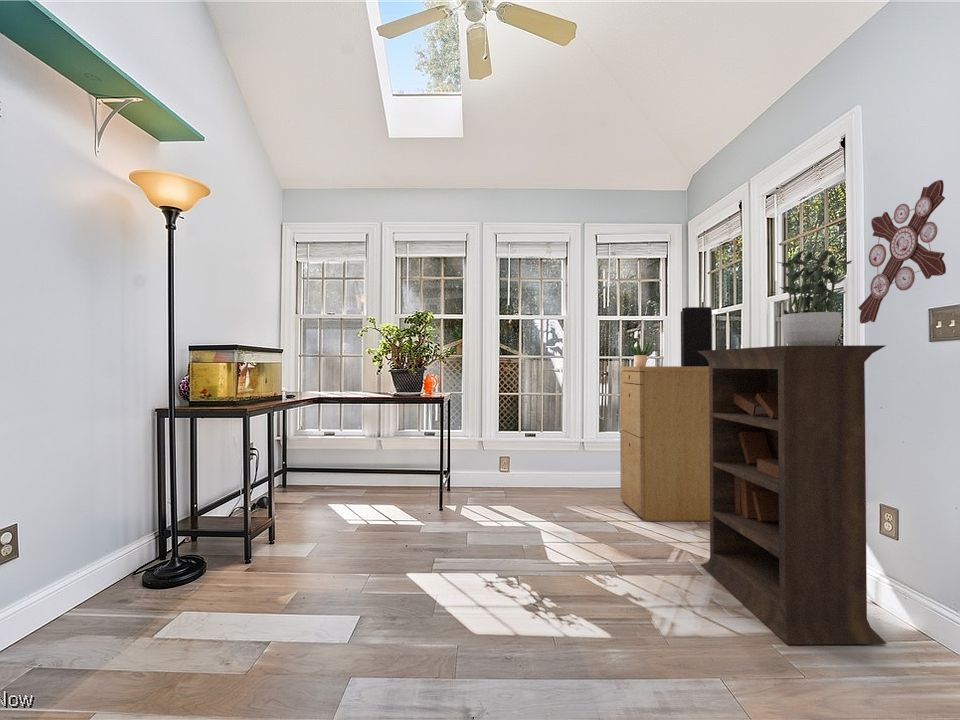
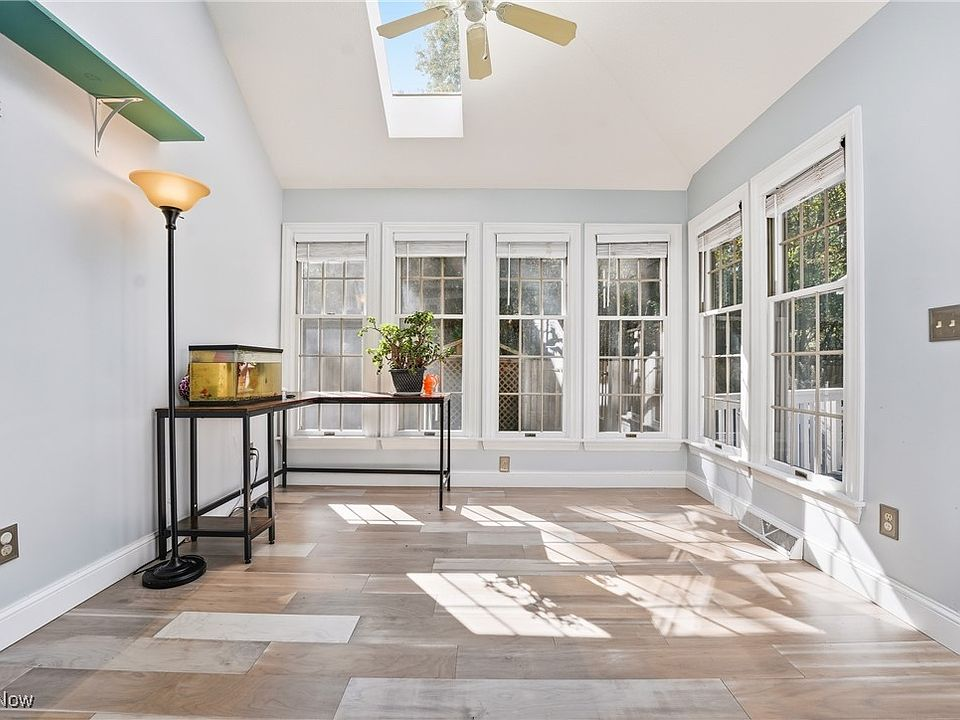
- potted plant [776,249,854,346]
- potted plant [627,333,655,367]
- bookcase [697,344,888,645]
- filing cabinet [618,365,710,522]
- rifle magazine [680,306,713,367]
- decorative cross [857,179,947,324]
